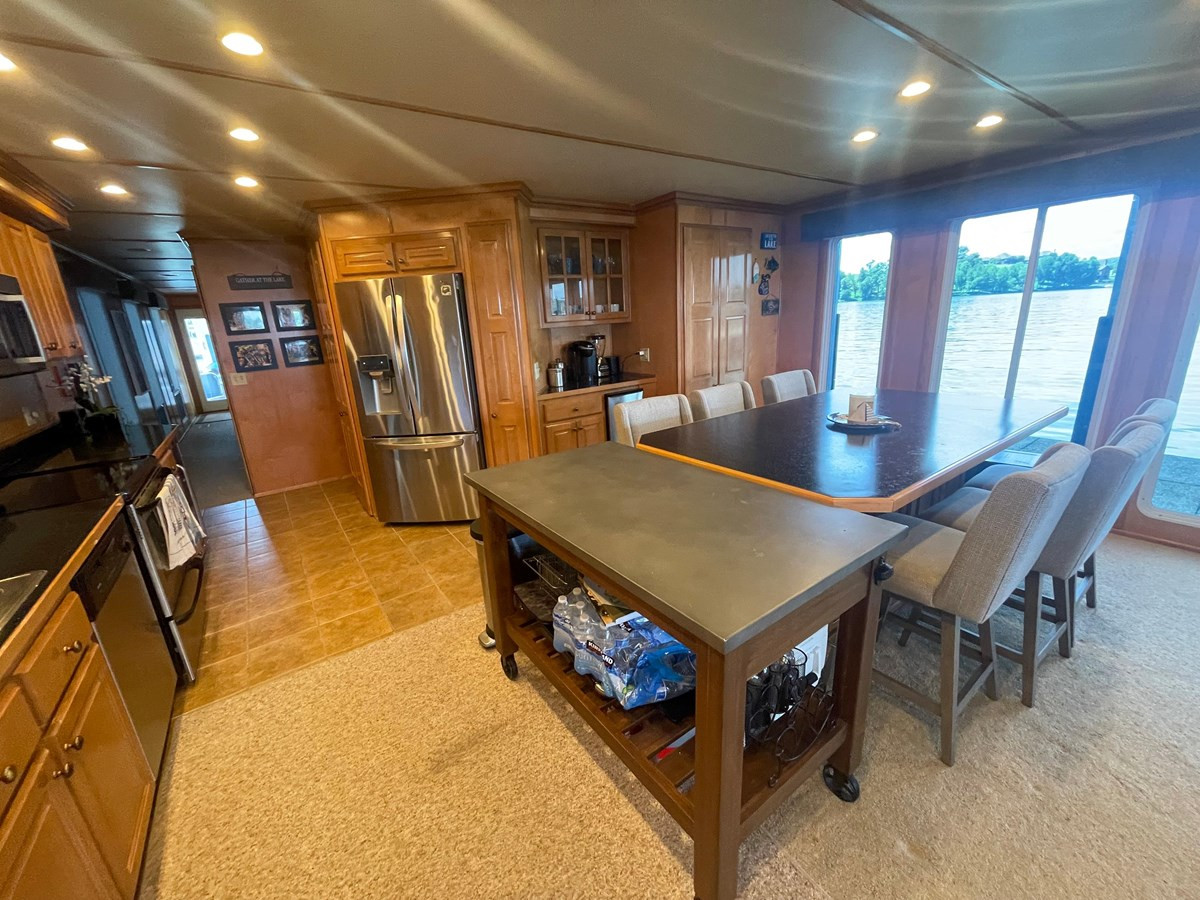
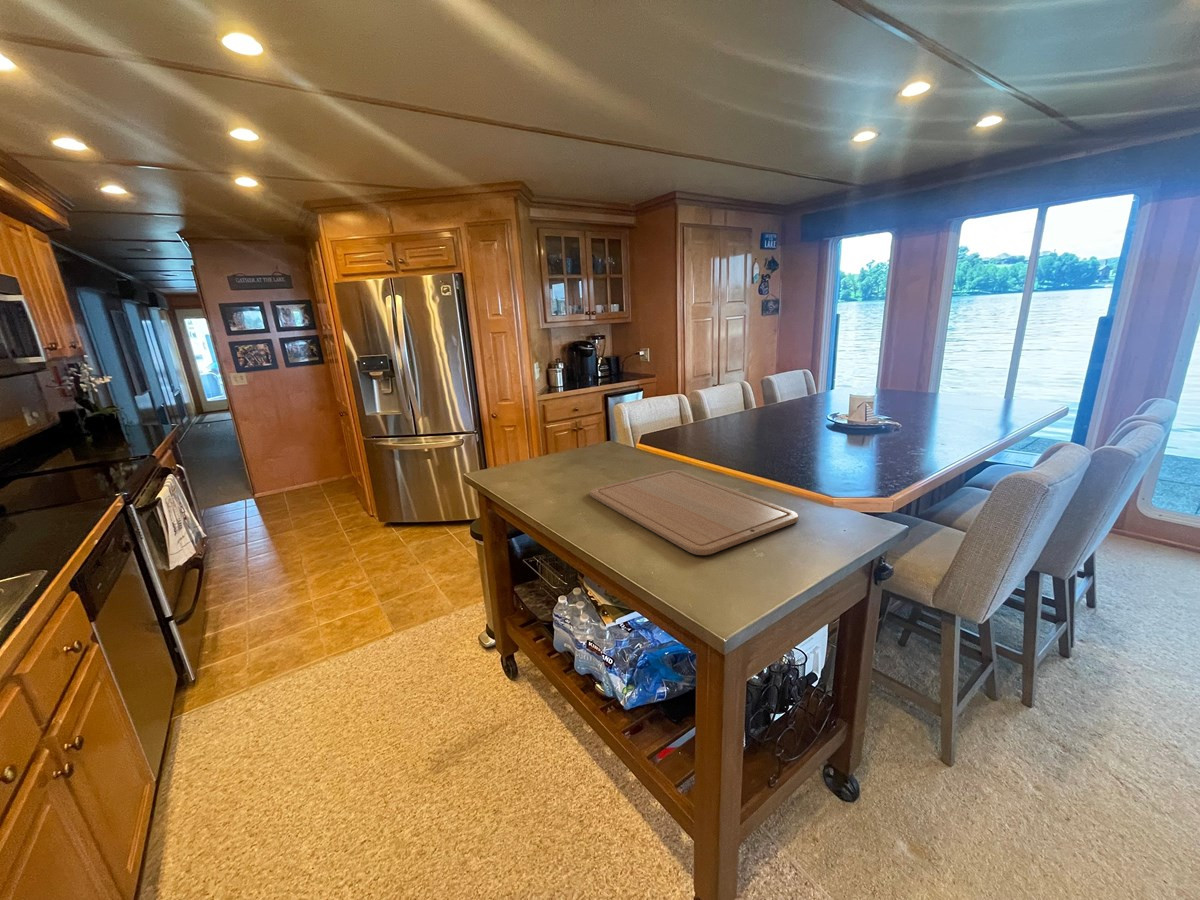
+ chopping board [589,469,800,556]
